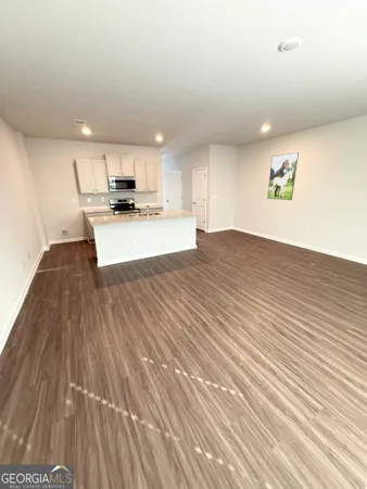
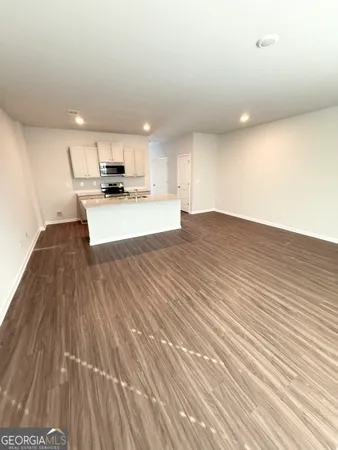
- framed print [266,151,300,201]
